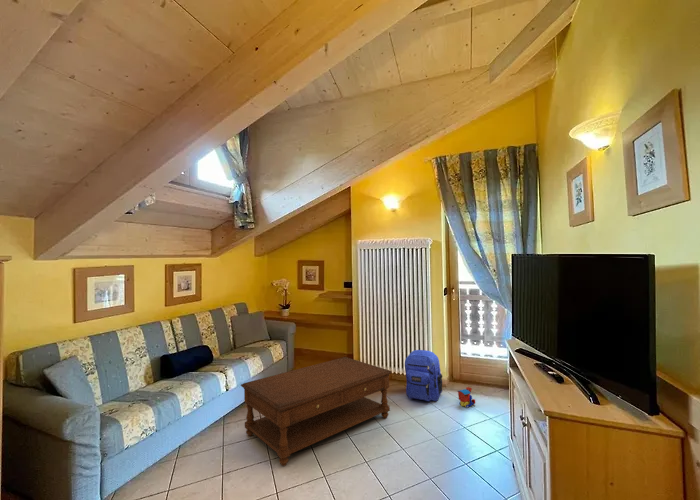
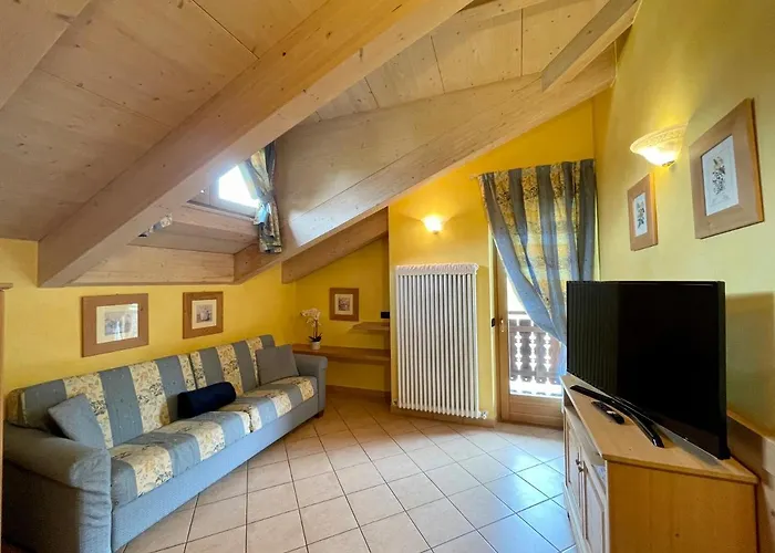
- toy train [457,386,476,408]
- backpack [404,349,443,402]
- coffee table [240,356,393,467]
